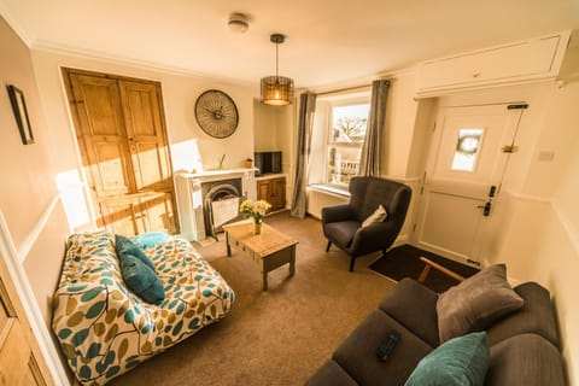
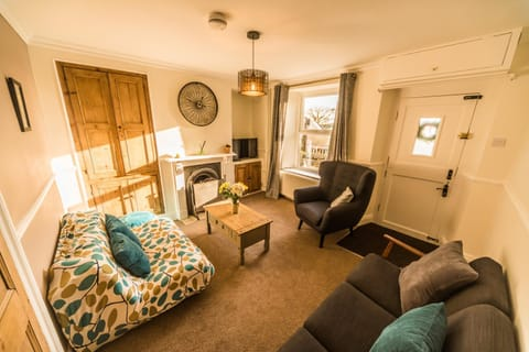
- remote control [374,327,403,363]
